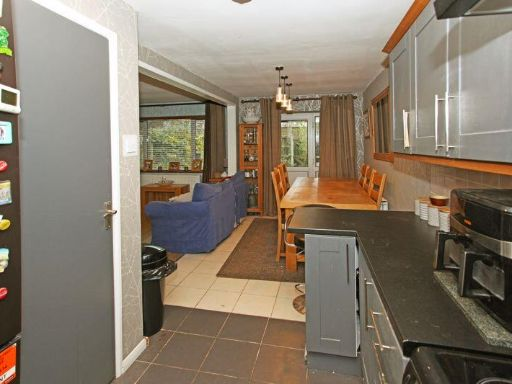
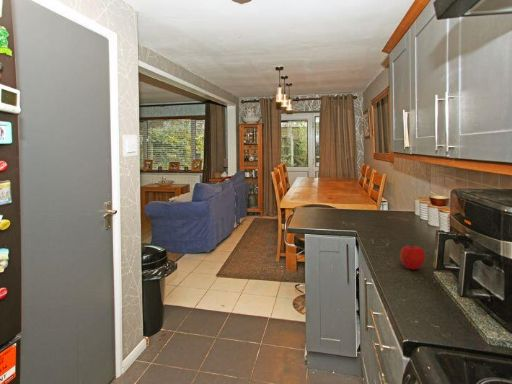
+ fruit [399,243,426,271]
